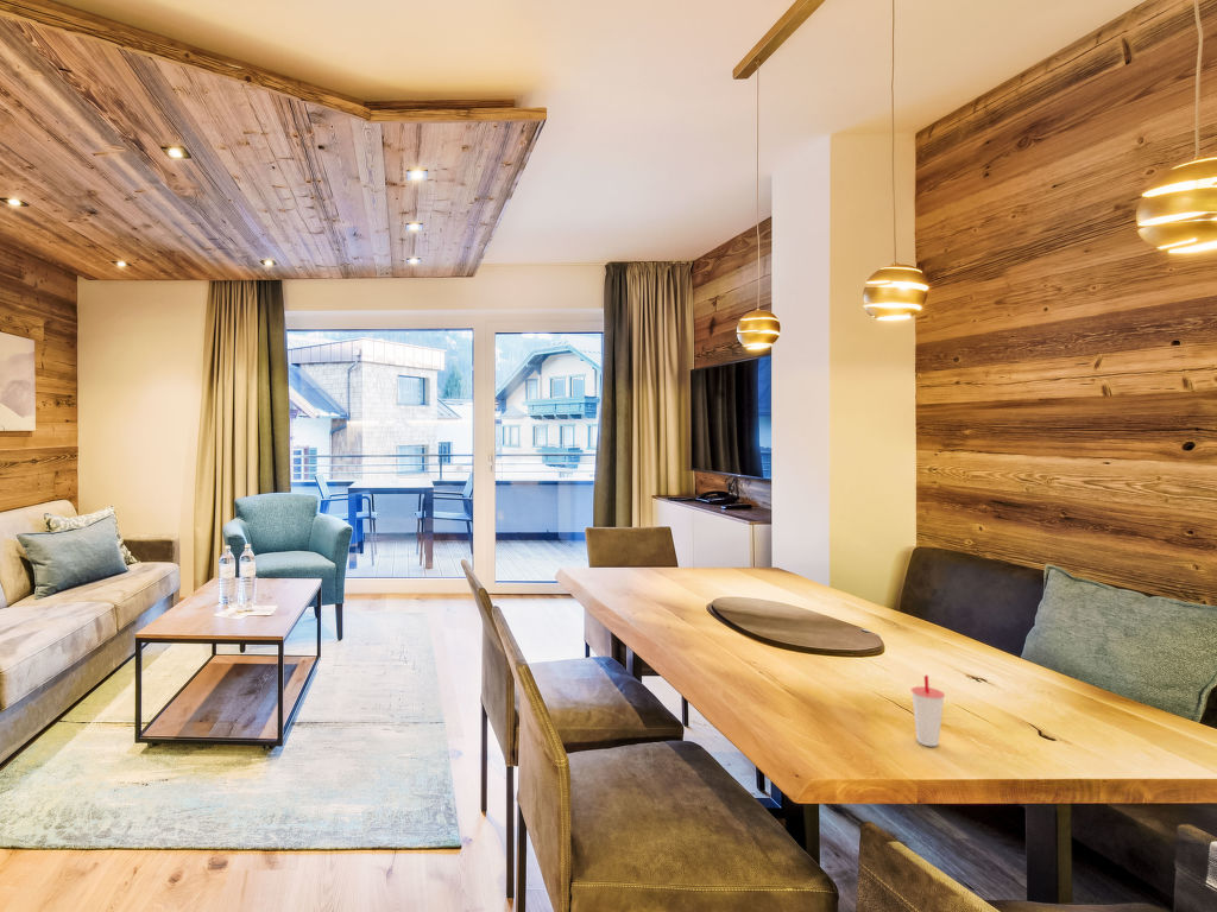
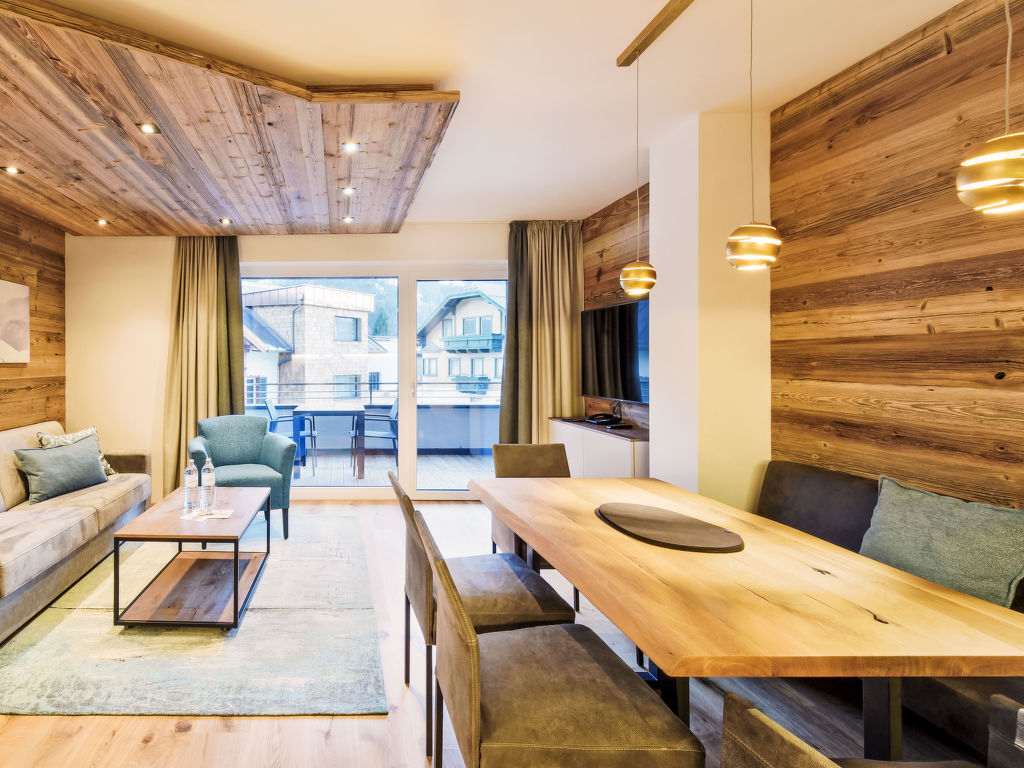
- cup [910,673,946,747]
